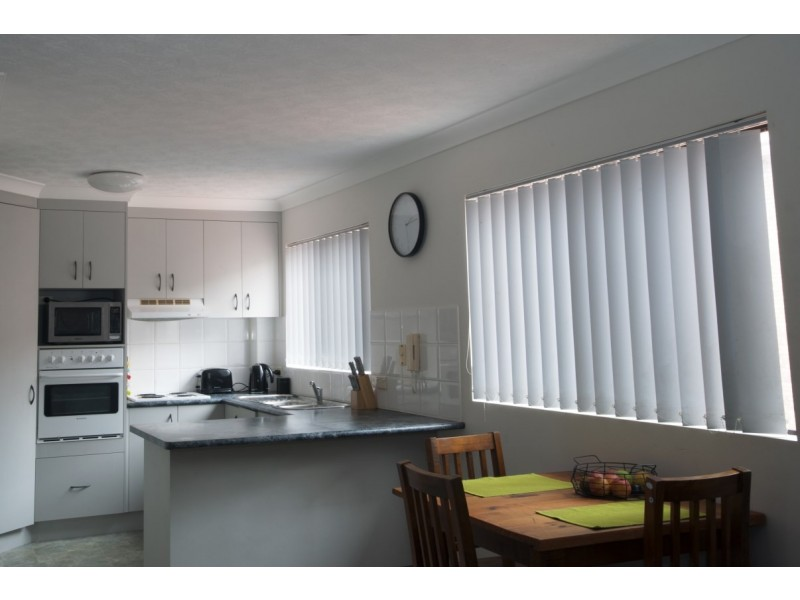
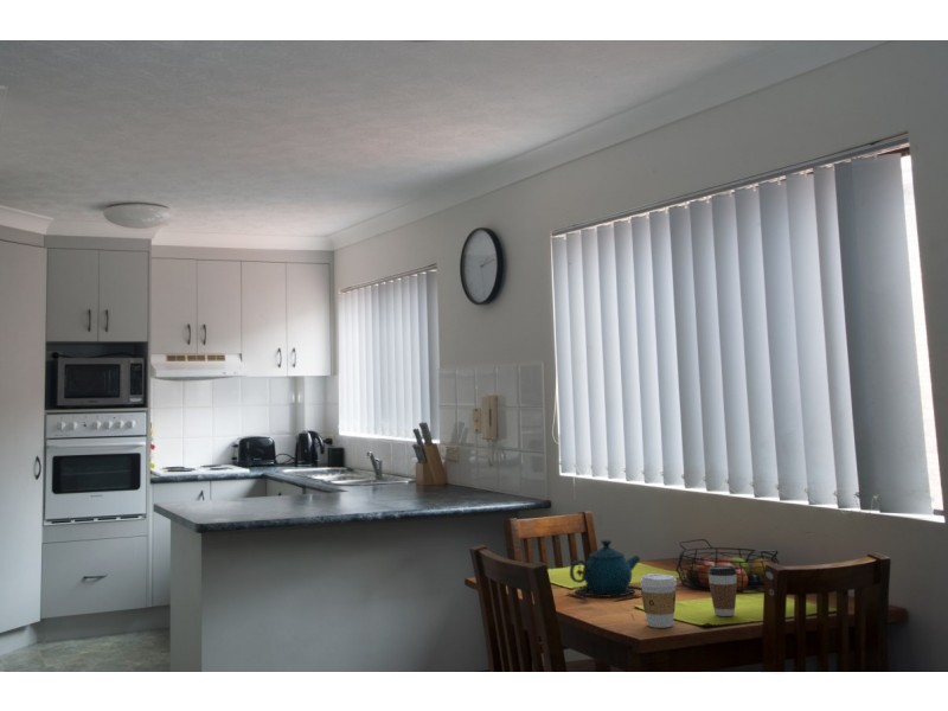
+ teapot [568,539,642,601]
+ coffee cup [706,564,738,617]
+ coffee cup [639,572,678,629]
